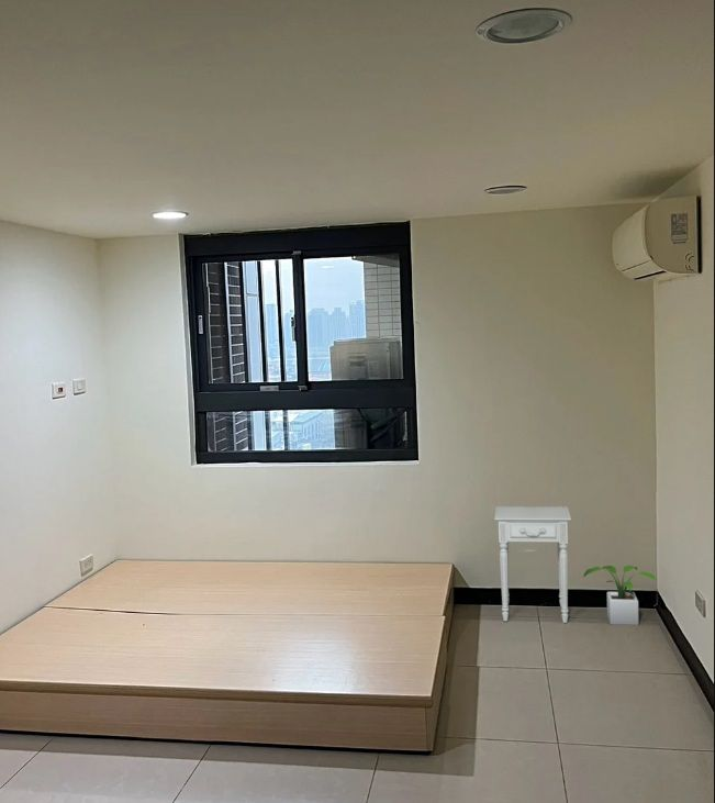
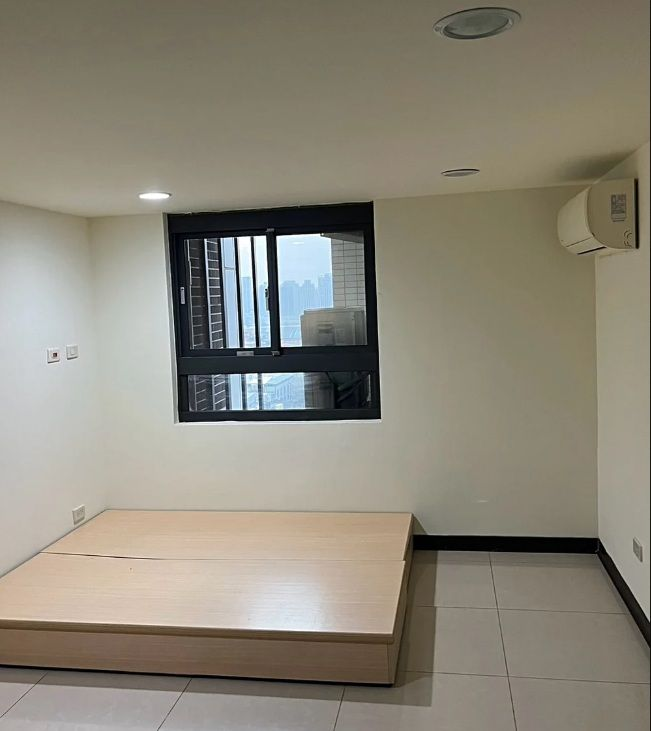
- nightstand [493,505,572,624]
- potted plant [583,565,658,626]
